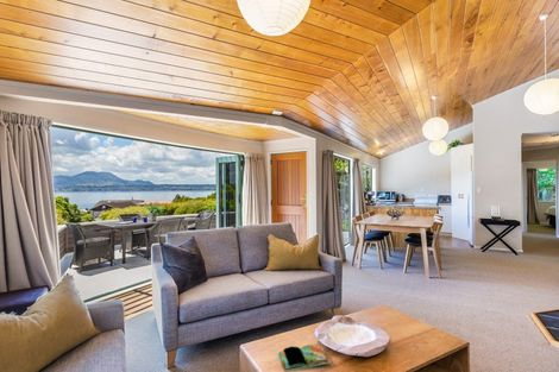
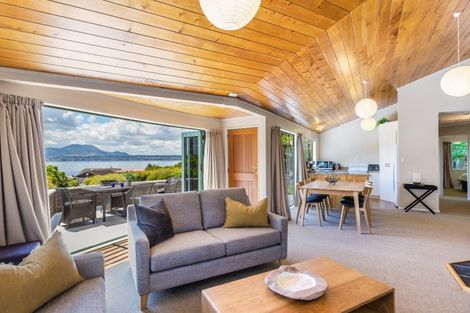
- book [277,343,332,372]
